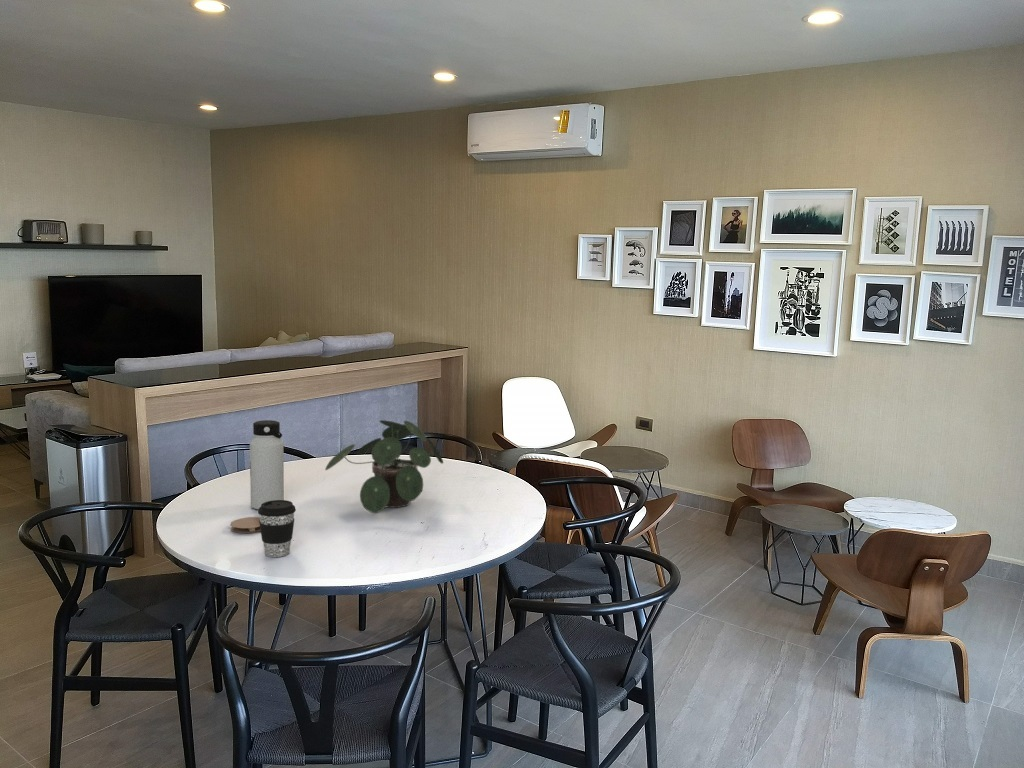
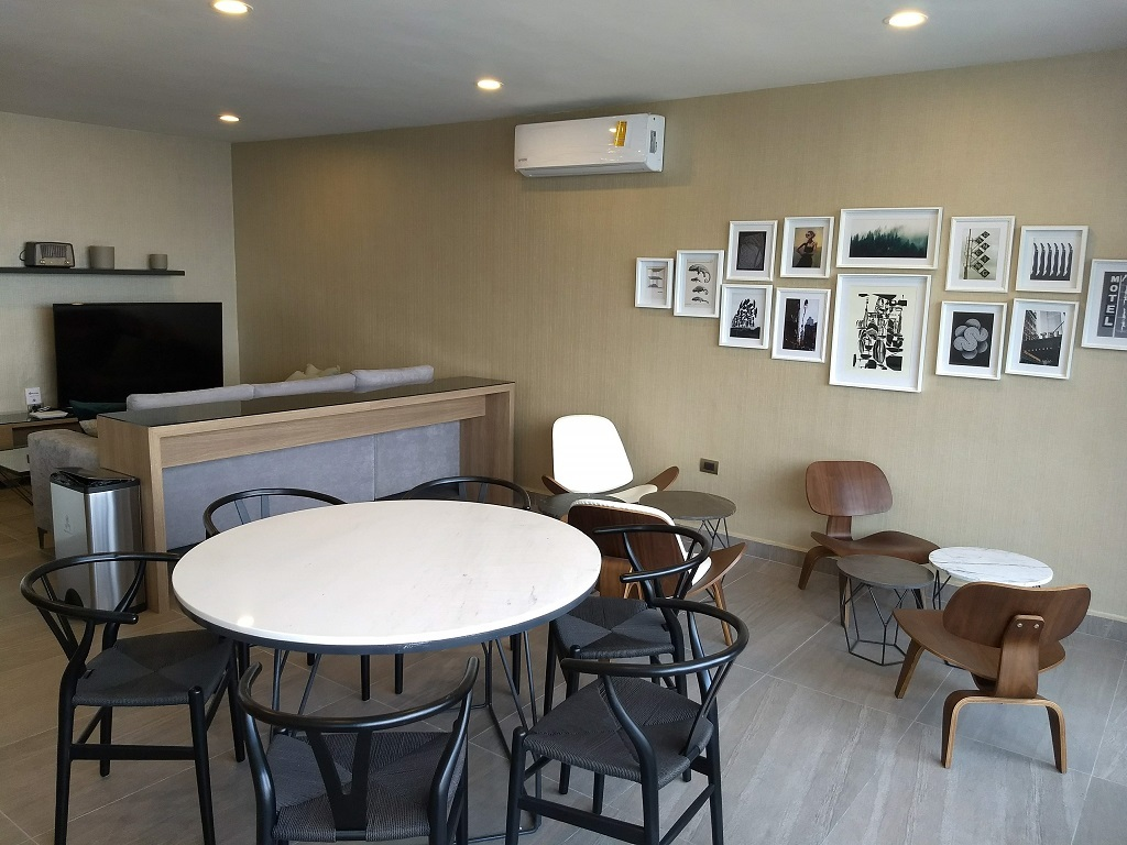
- coffee cup [257,499,297,558]
- potted plant [324,419,444,514]
- water bottle [249,419,285,510]
- coaster [230,516,261,534]
